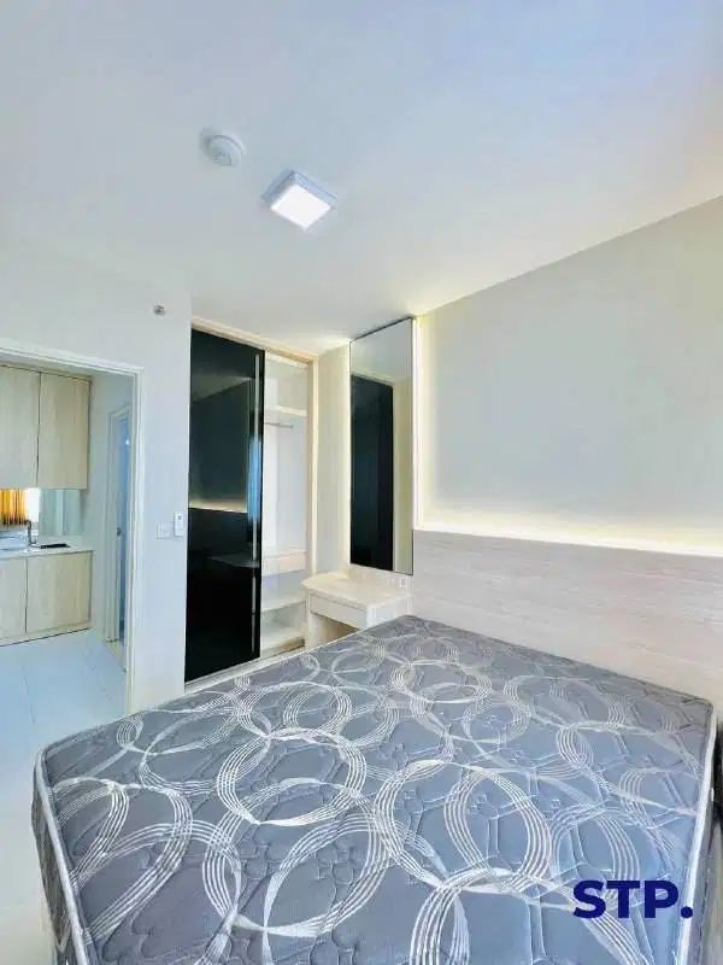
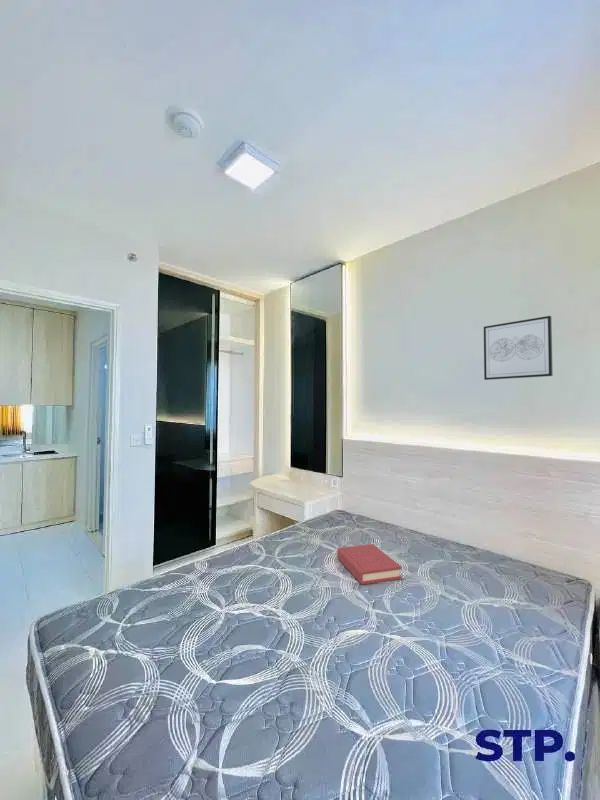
+ wall art [483,315,554,381]
+ hardback book [336,543,403,586]
